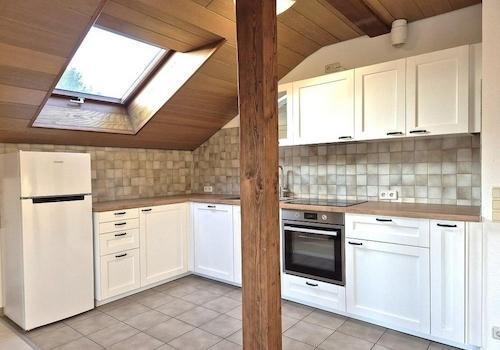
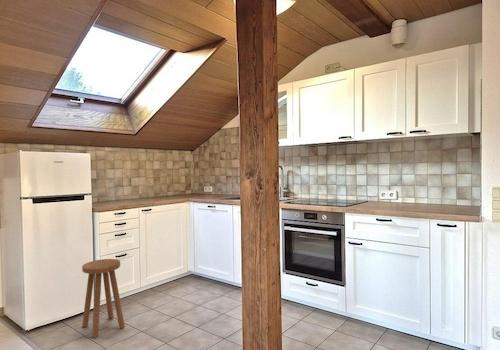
+ stool [81,258,126,339]
